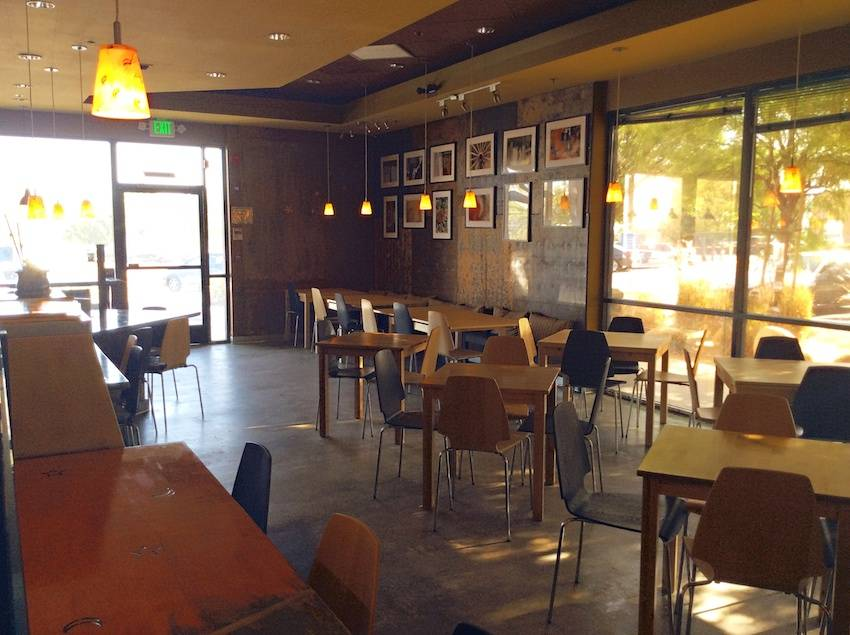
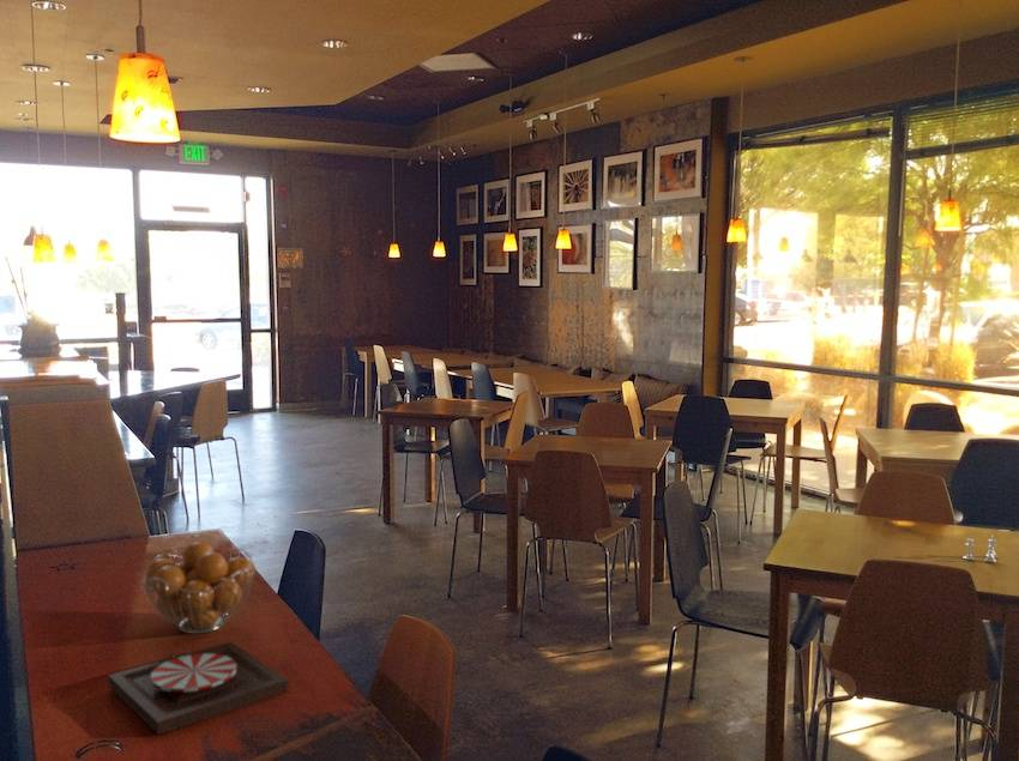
+ salt and pepper shaker set [961,534,999,563]
+ fruit basket [141,540,258,635]
+ plate [107,640,290,736]
